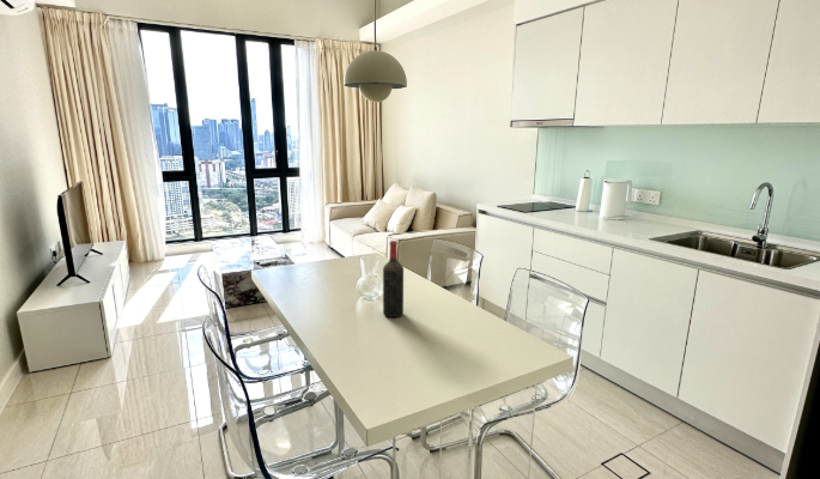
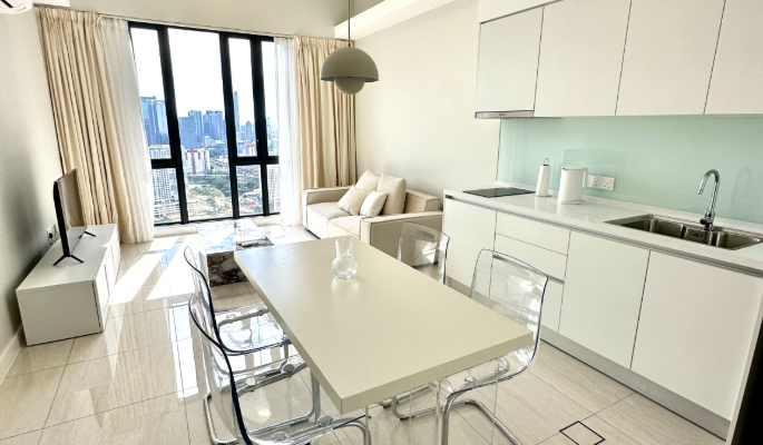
- wine bottle [382,240,405,319]
